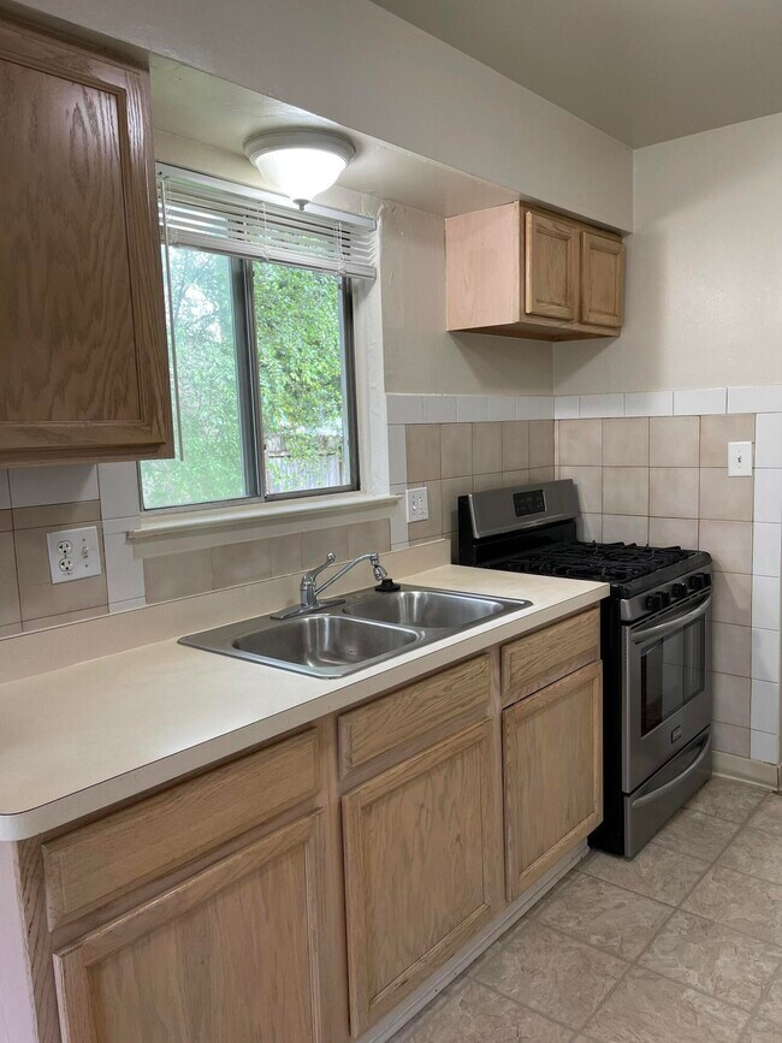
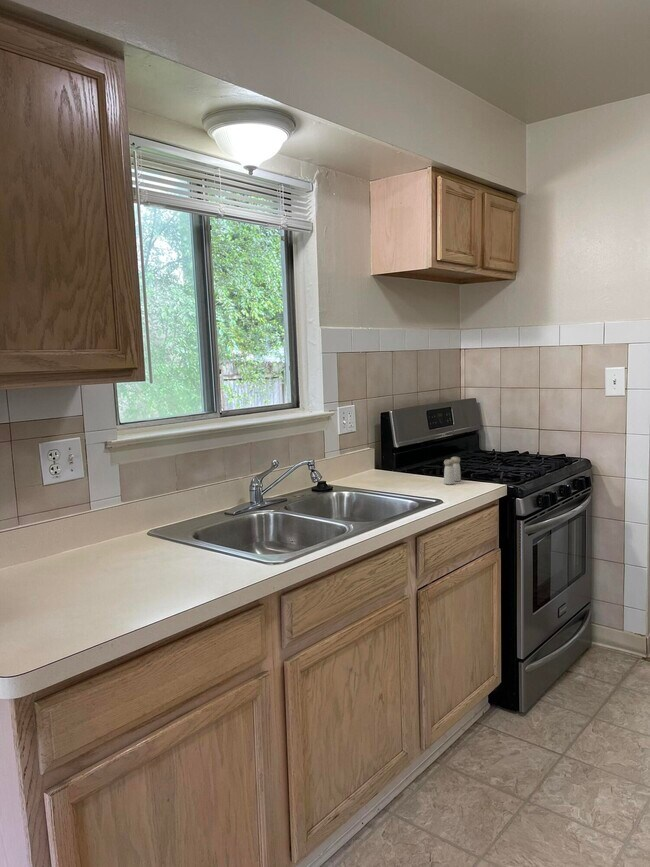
+ salt and pepper shaker [443,456,462,485]
